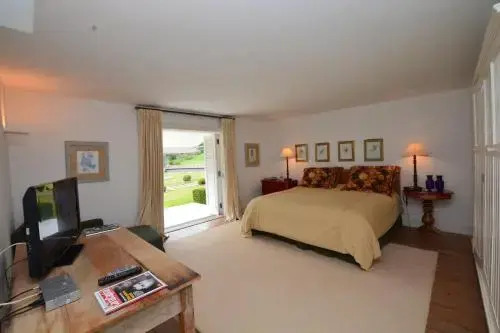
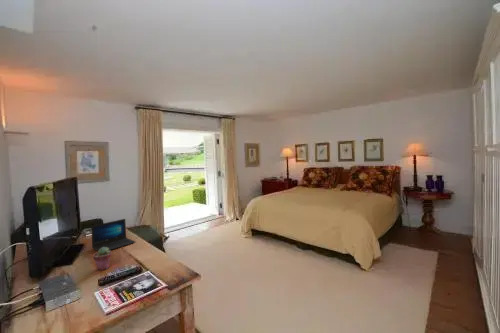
+ laptop [90,218,136,252]
+ potted succulent [92,247,113,271]
